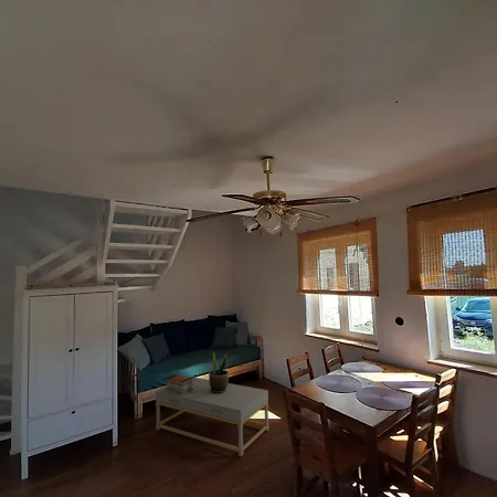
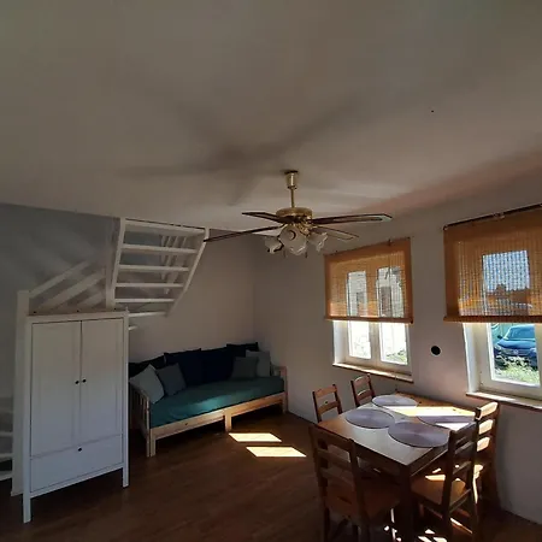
- coffee table [155,376,269,457]
- potted plant [208,351,230,393]
- book stack [165,373,193,395]
